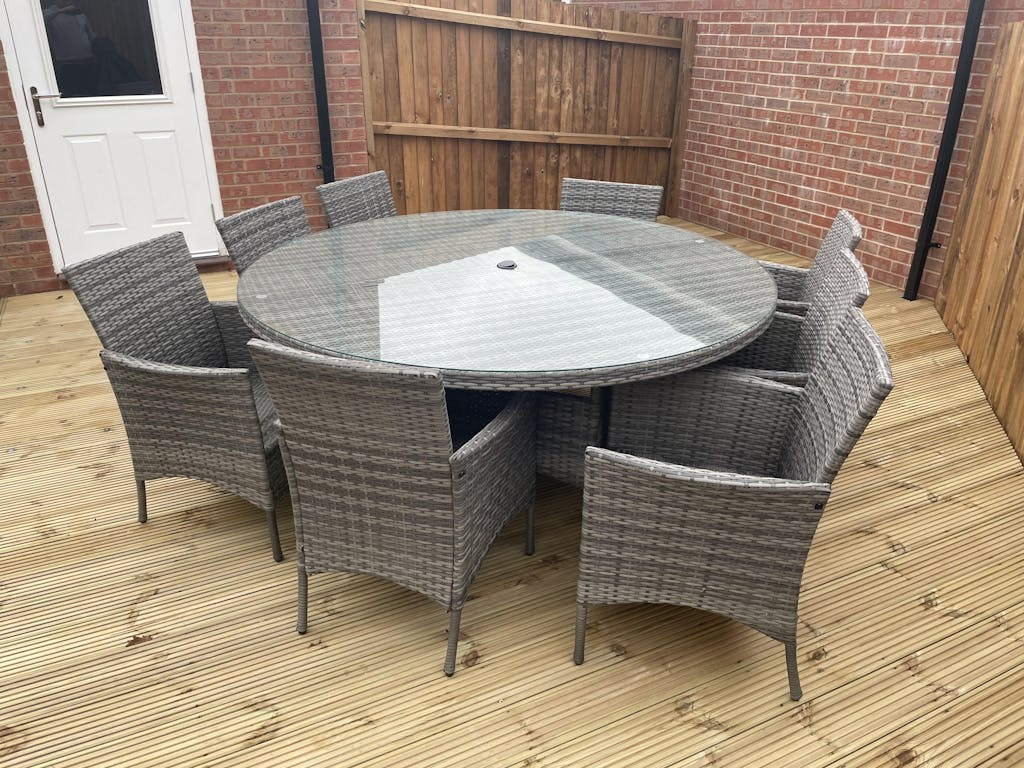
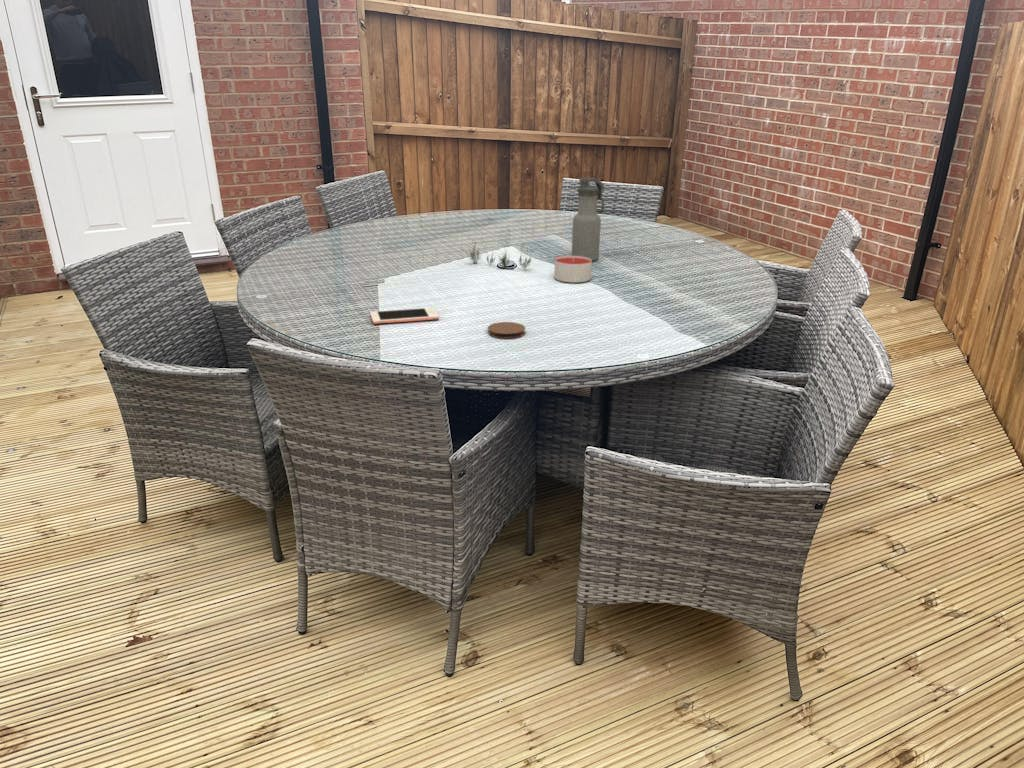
+ coaster [487,321,526,340]
+ cell phone [369,307,440,325]
+ plant [465,237,533,269]
+ water bottle [571,177,605,262]
+ candle [553,255,593,283]
